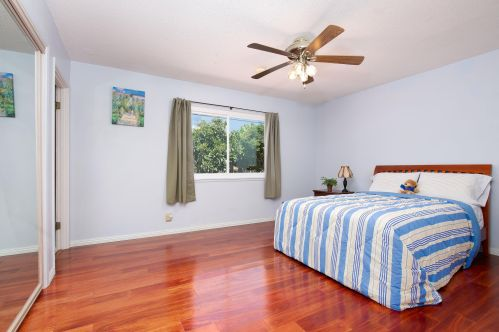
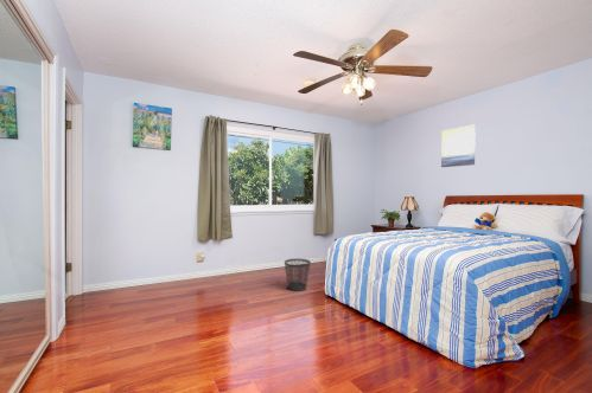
+ wall art [440,123,477,168]
+ wastebasket [284,258,312,292]
